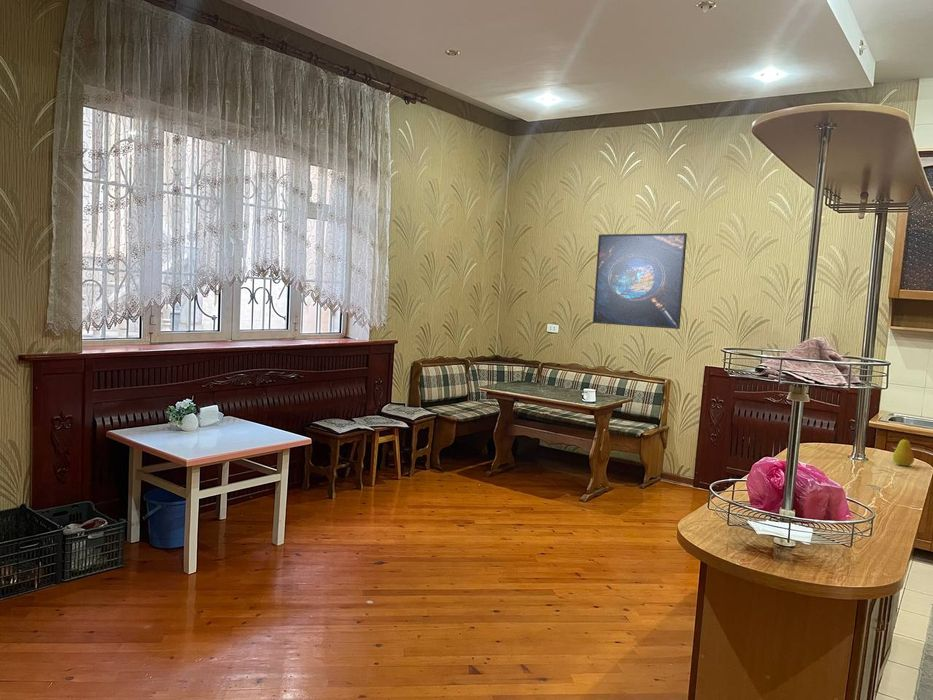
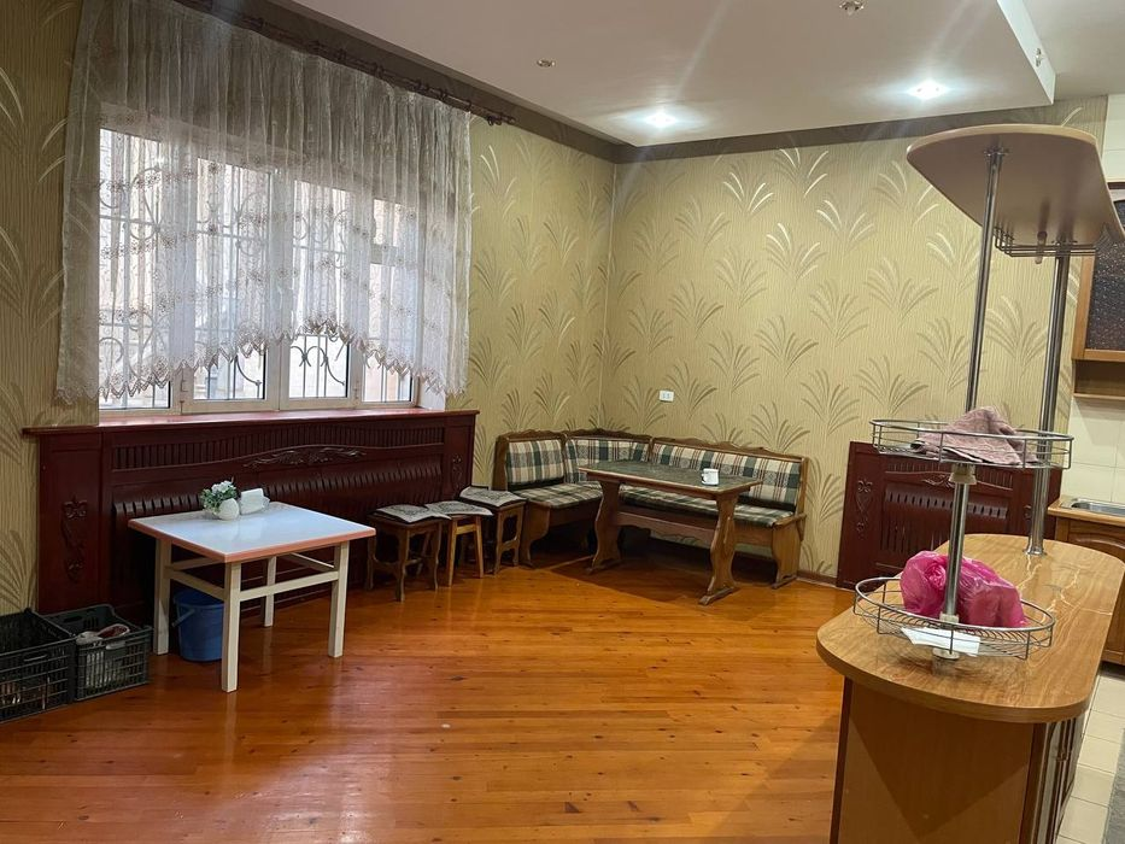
- fruit [892,435,915,467]
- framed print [592,232,688,330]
